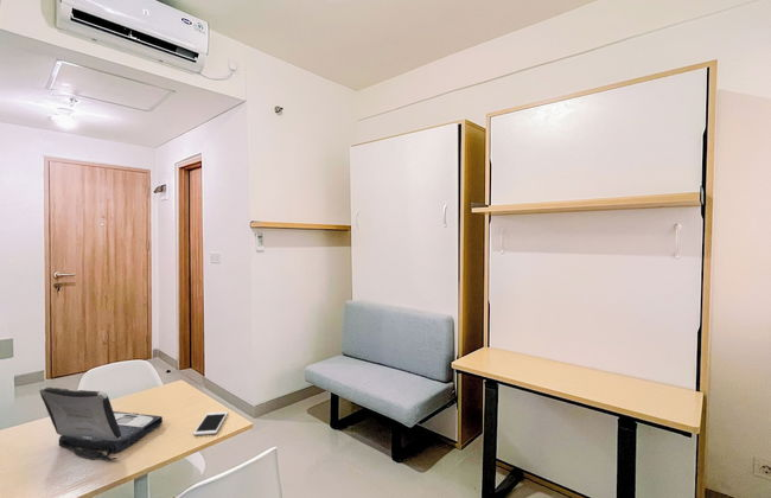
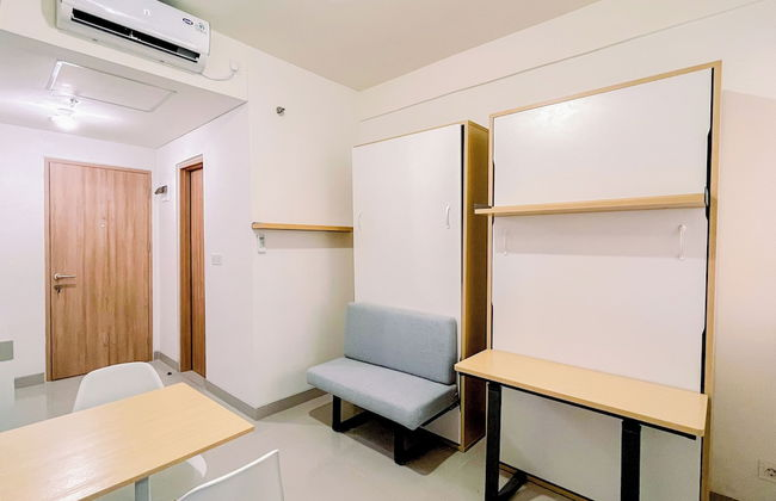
- cell phone [192,410,229,436]
- laptop [39,387,164,461]
